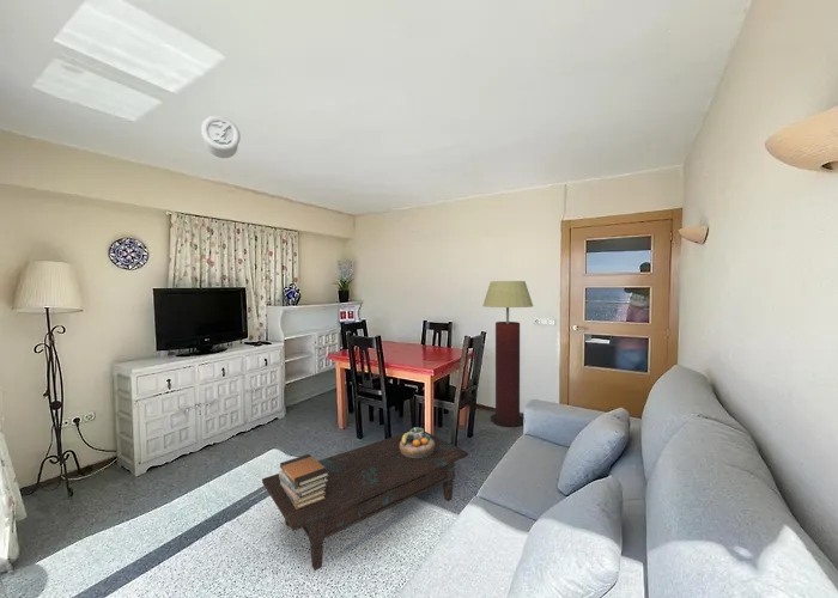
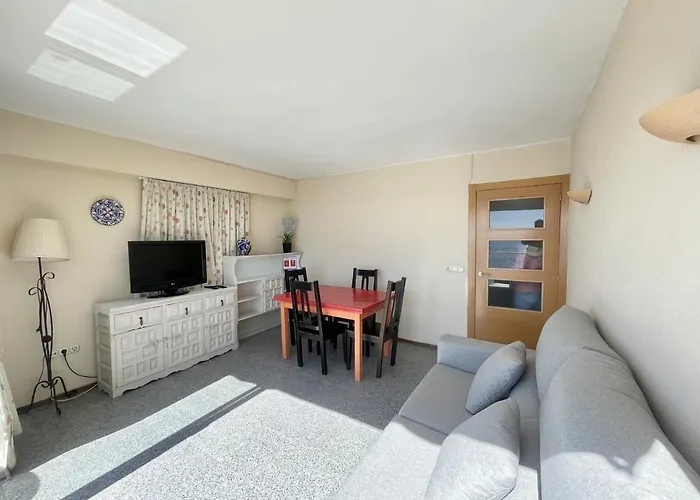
- ceiling light [200,115,242,159]
- decorative bowl [400,427,435,458]
- coffee table [261,429,469,572]
- book stack [278,453,329,509]
- floor lamp [481,280,534,428]
